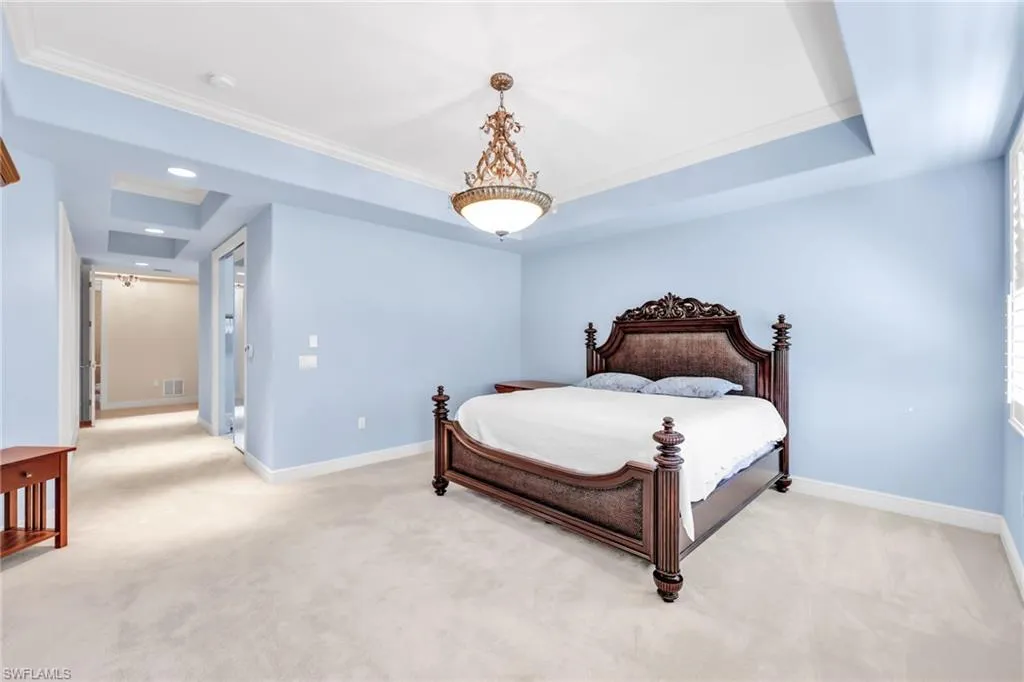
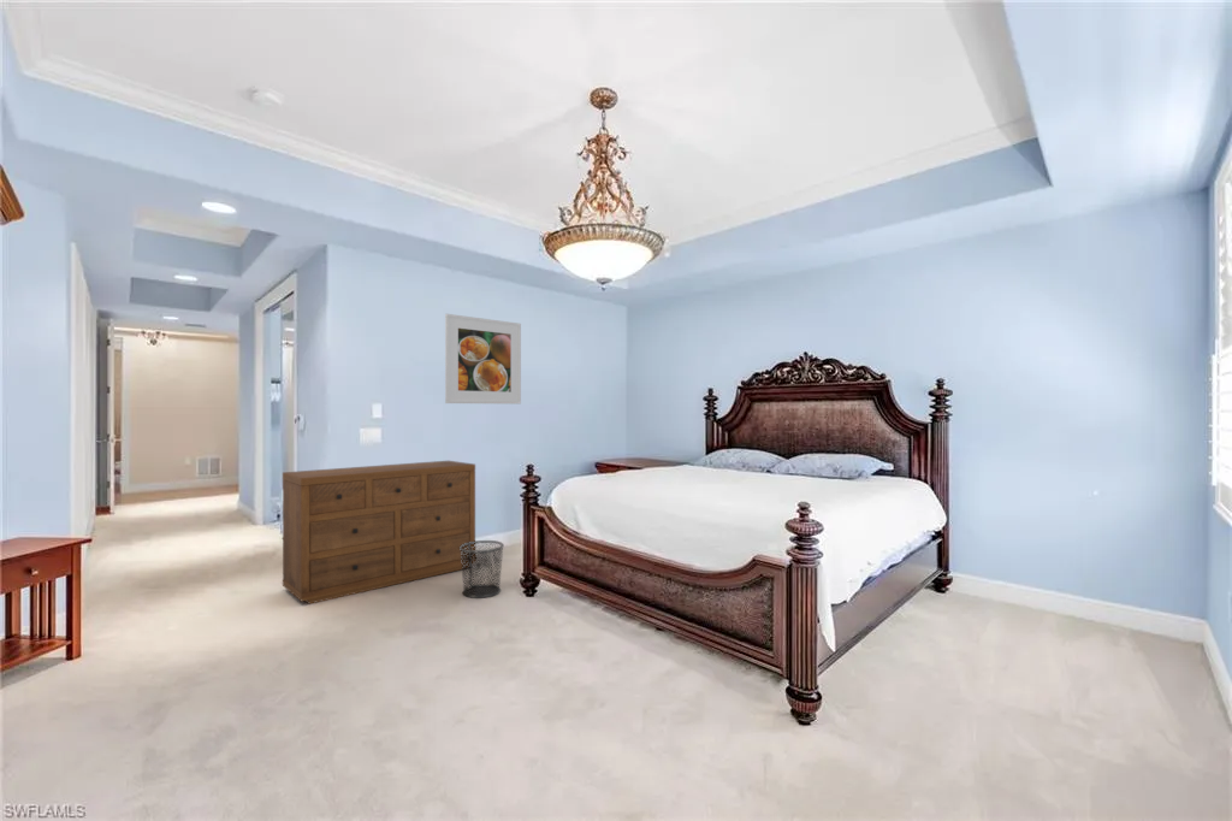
+ waste bin [460,539,505,599]
+ dresser [282,460,476,606]
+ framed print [444,313,522,404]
